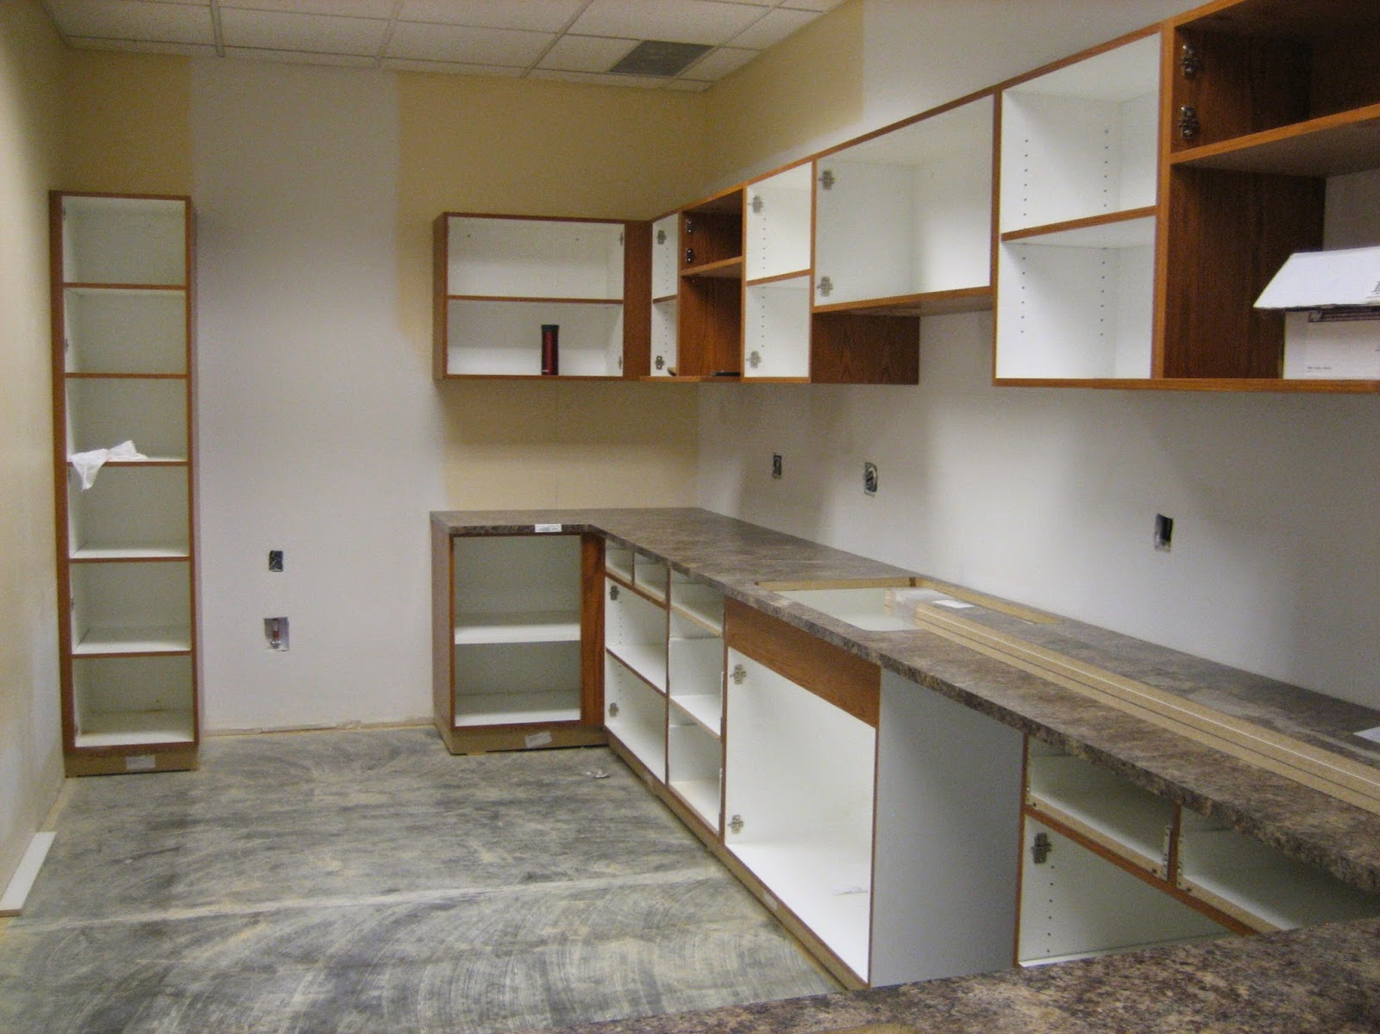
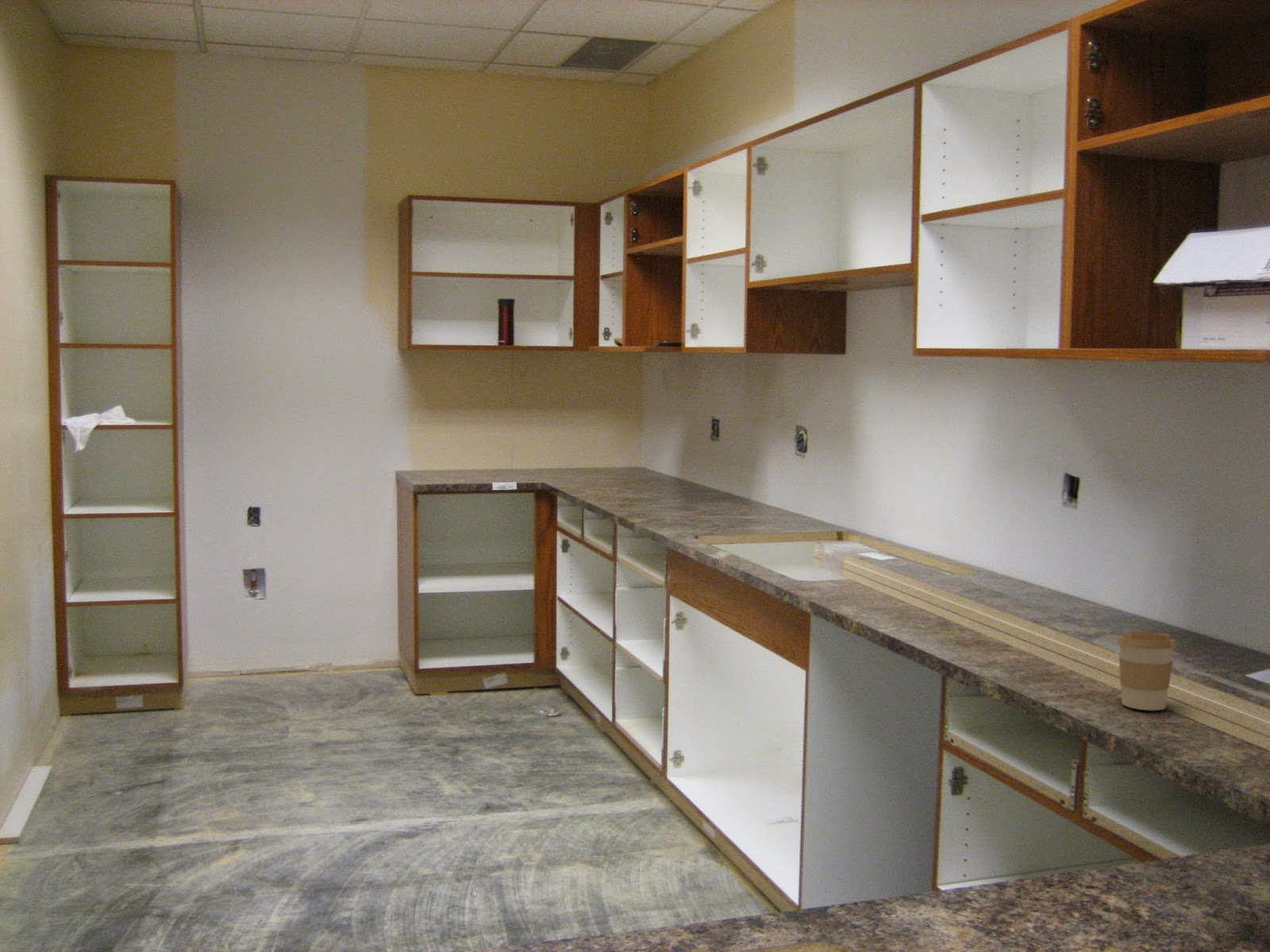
+ coffee cup [1116,631,1177,712]
